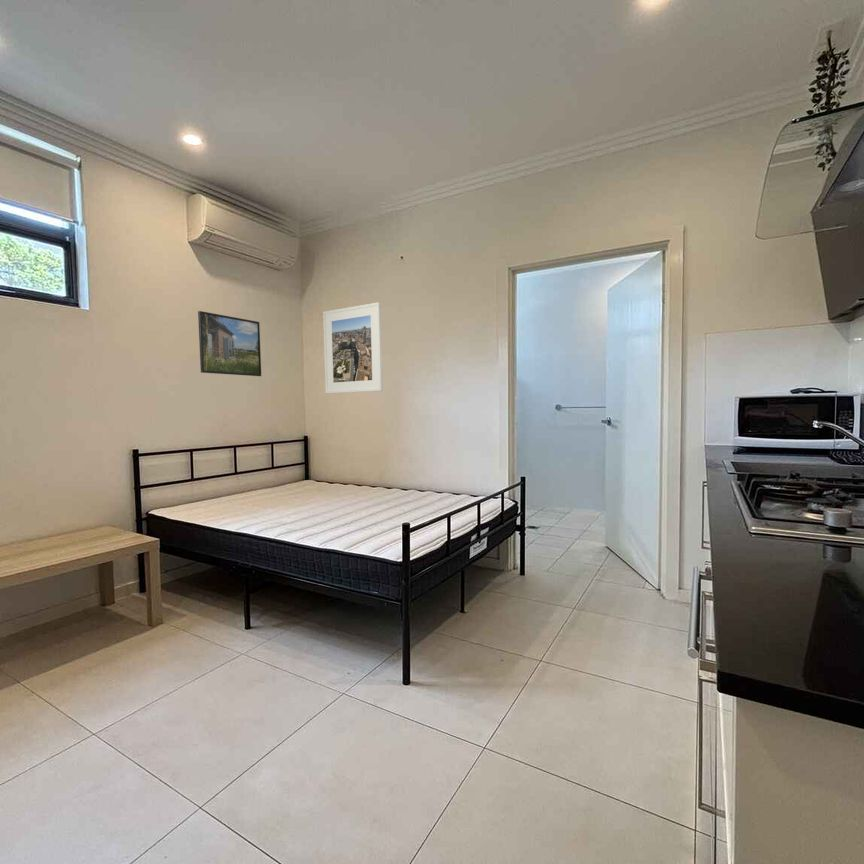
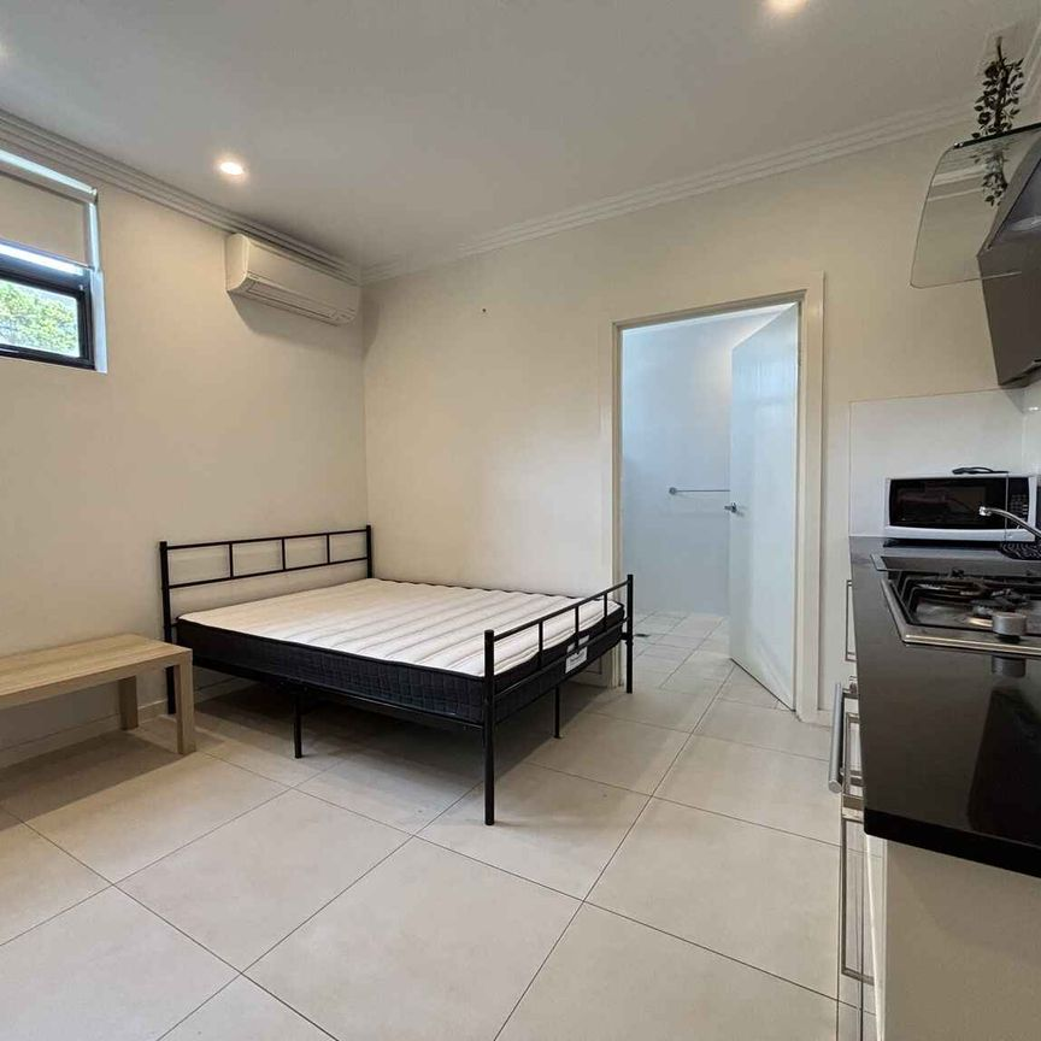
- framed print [197,310,262,377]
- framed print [322,301,384,395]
